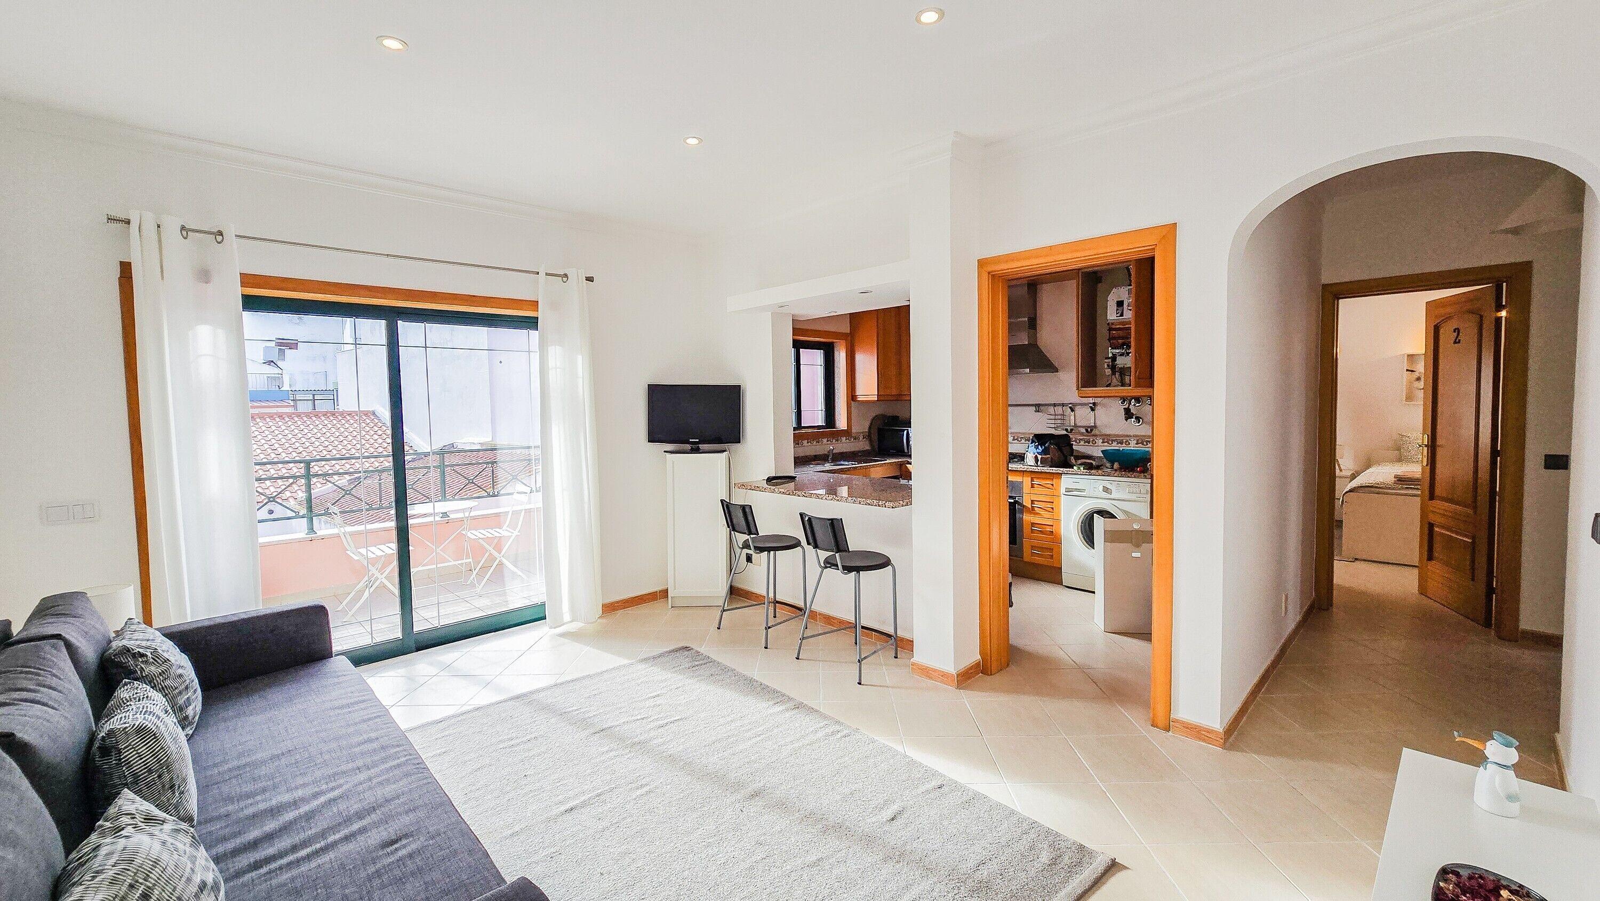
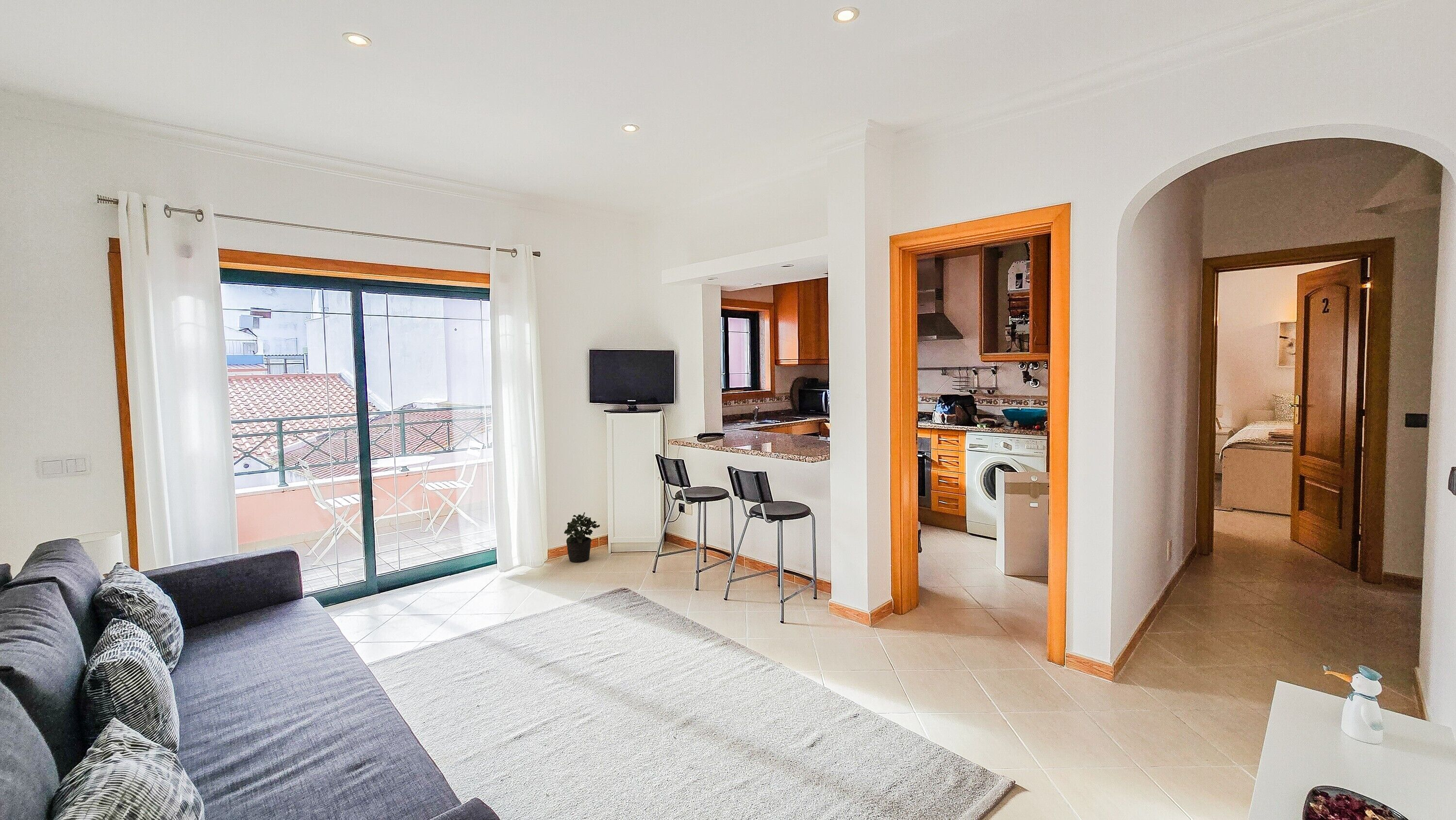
+ potted plant [564,512,600,563]
